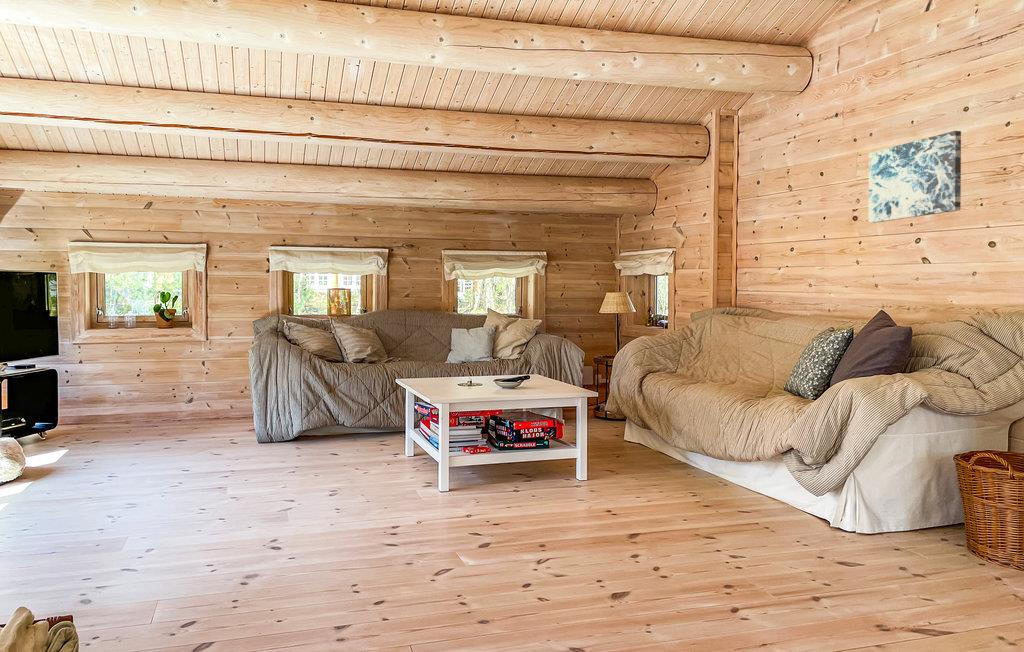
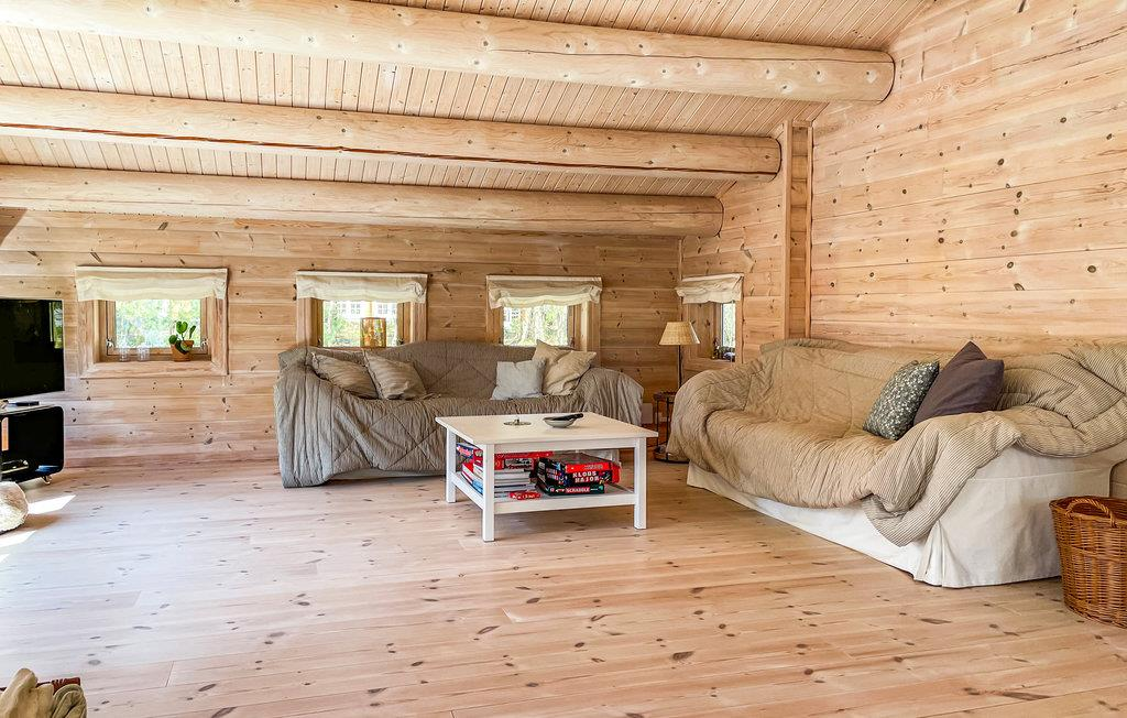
- wall art [868,130,962,224]
